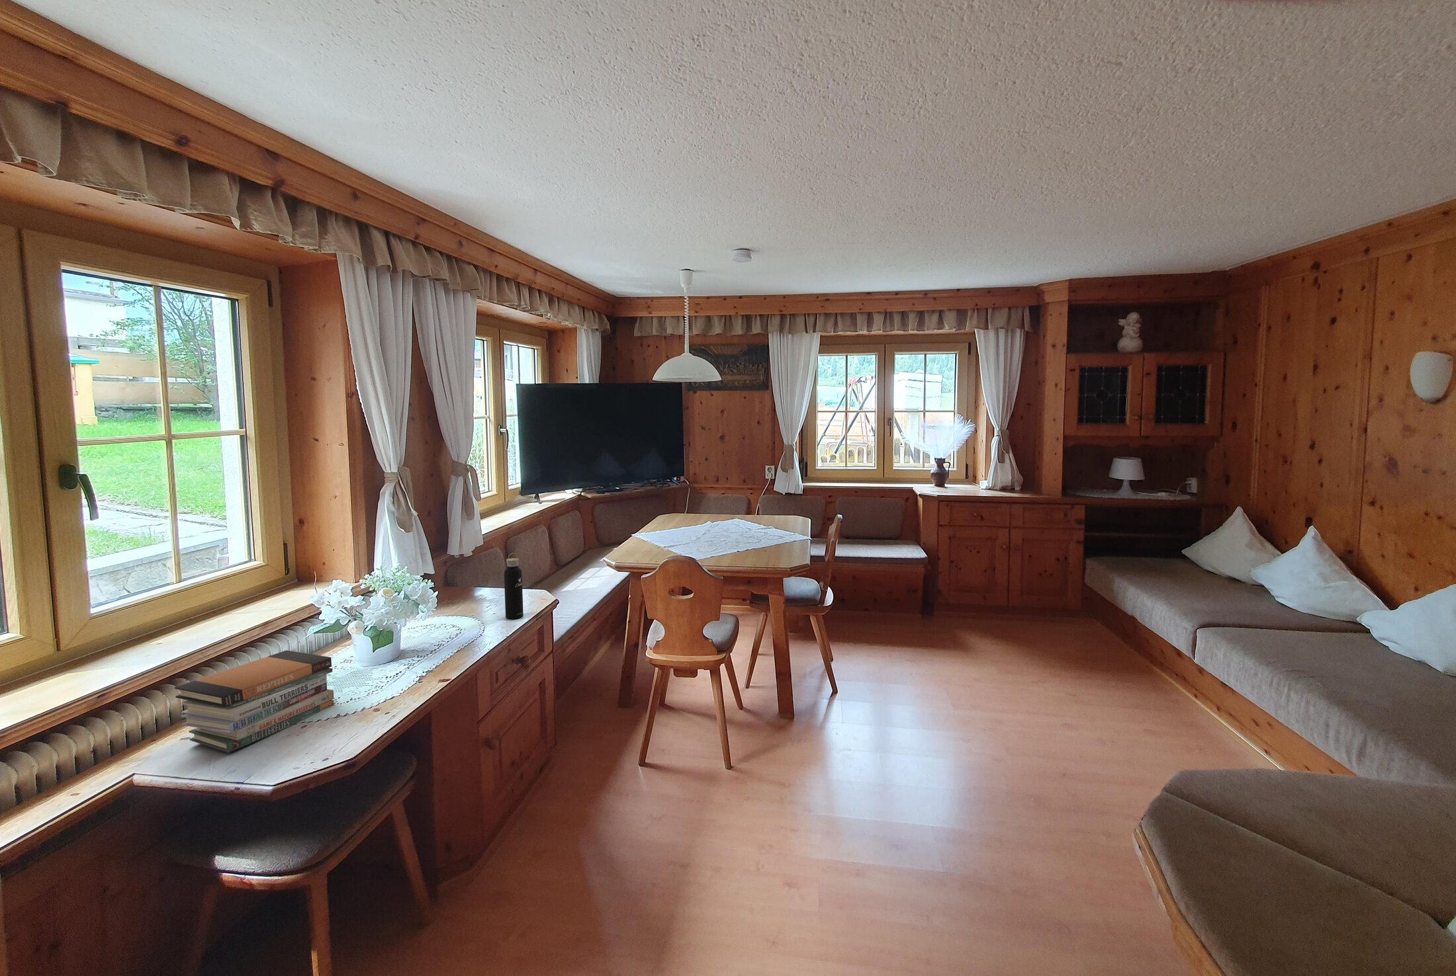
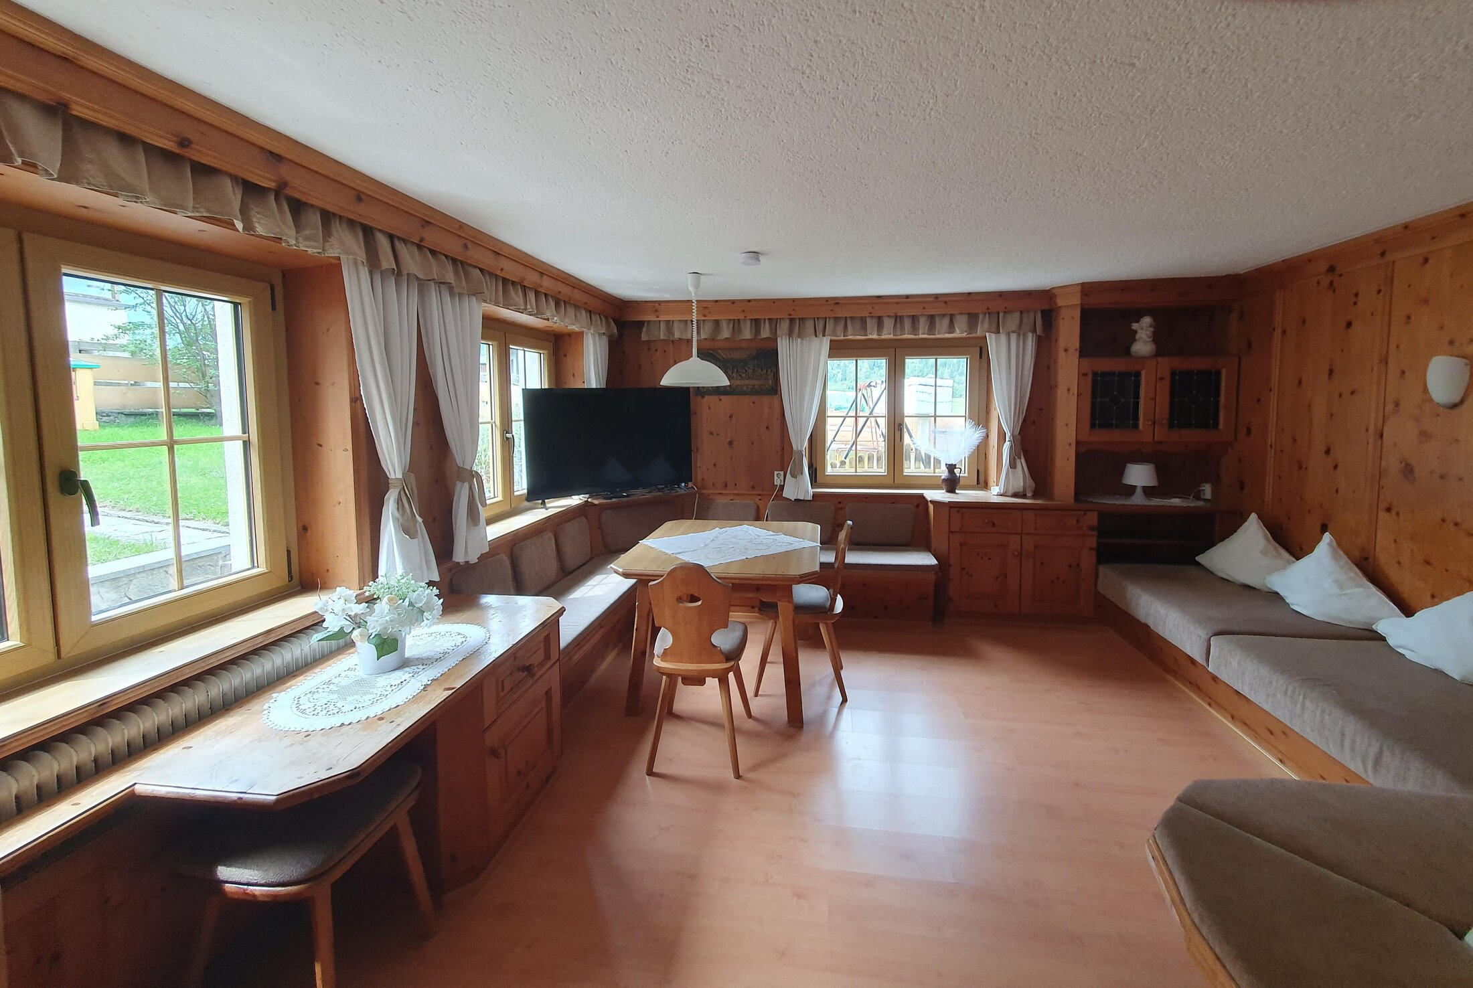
- water bottle [503,552,524,620]
- book stack [174,650,335,753]
